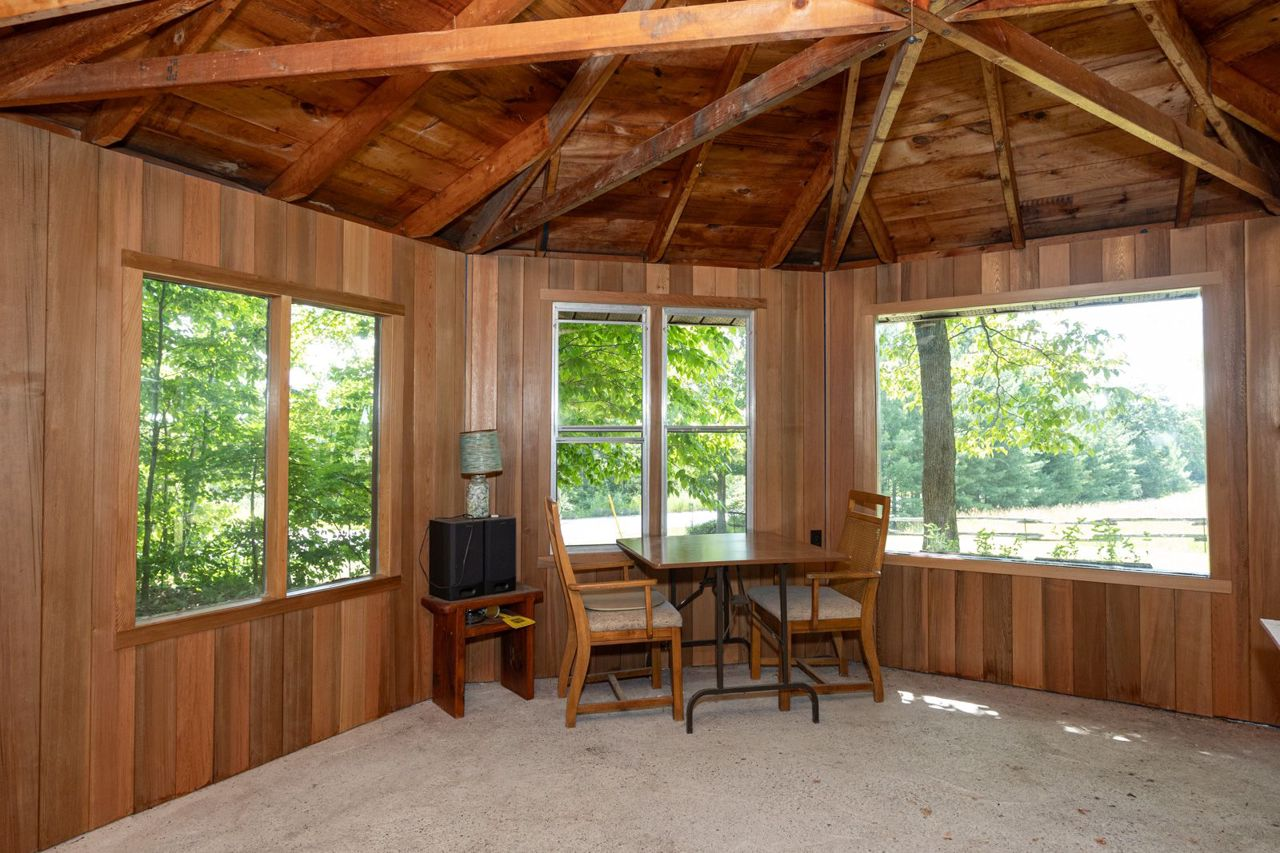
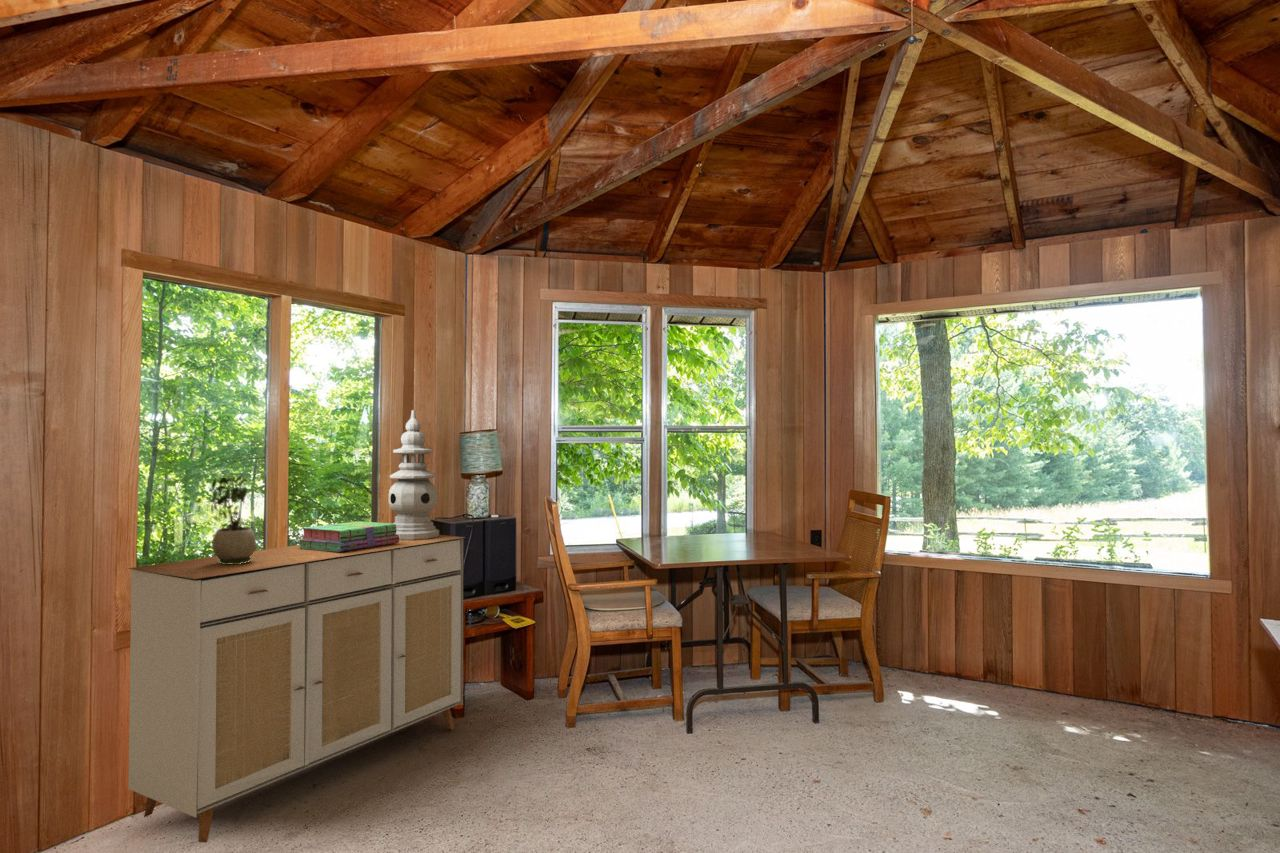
+ potted plant [195,468,257,564]
+ lantern [388,409,440,540]
+ sideboard [126,534,467,843]
+ stack of books [298,520,399,552]
